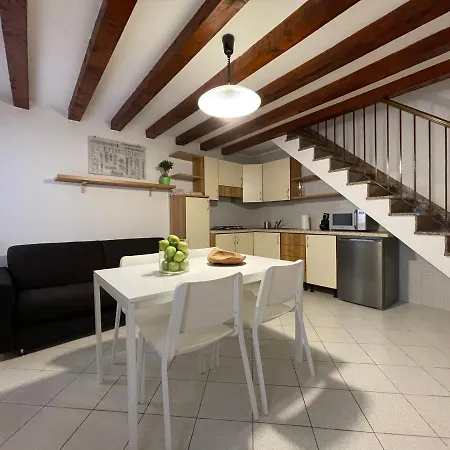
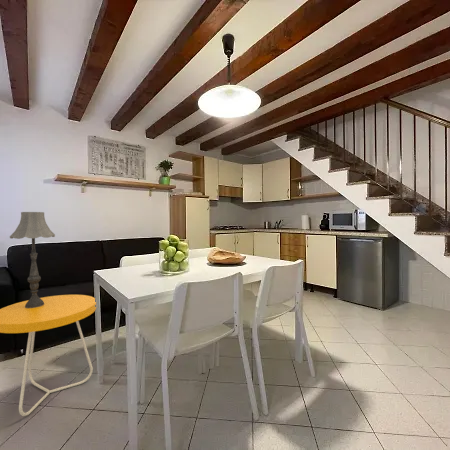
+ side table [0,294,97,417]
+ table lamp [9,211,56,308]
